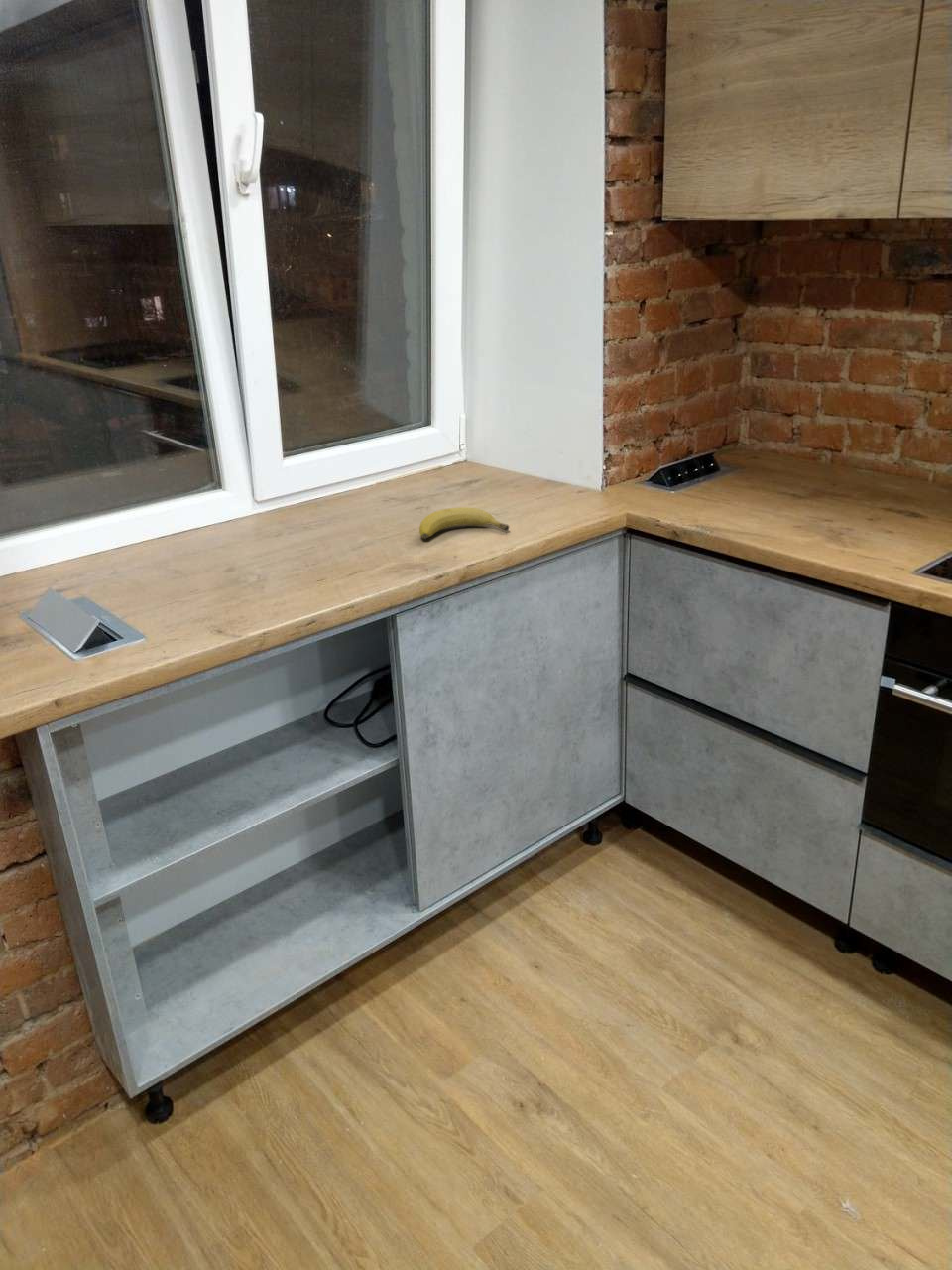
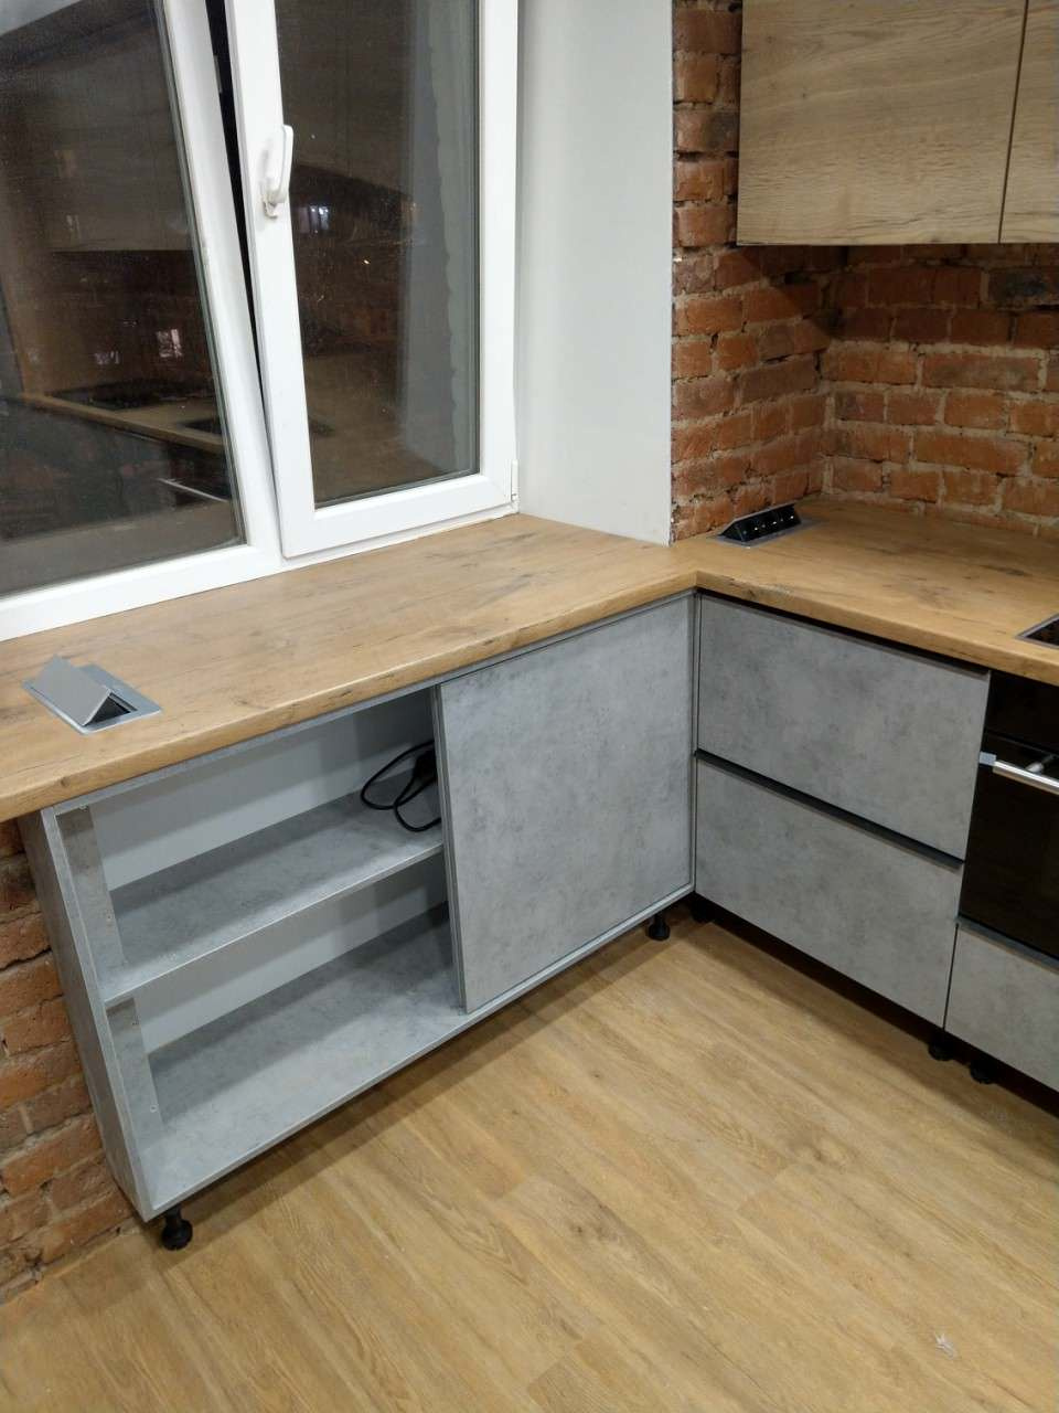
- fruit [418,506,510,539]
